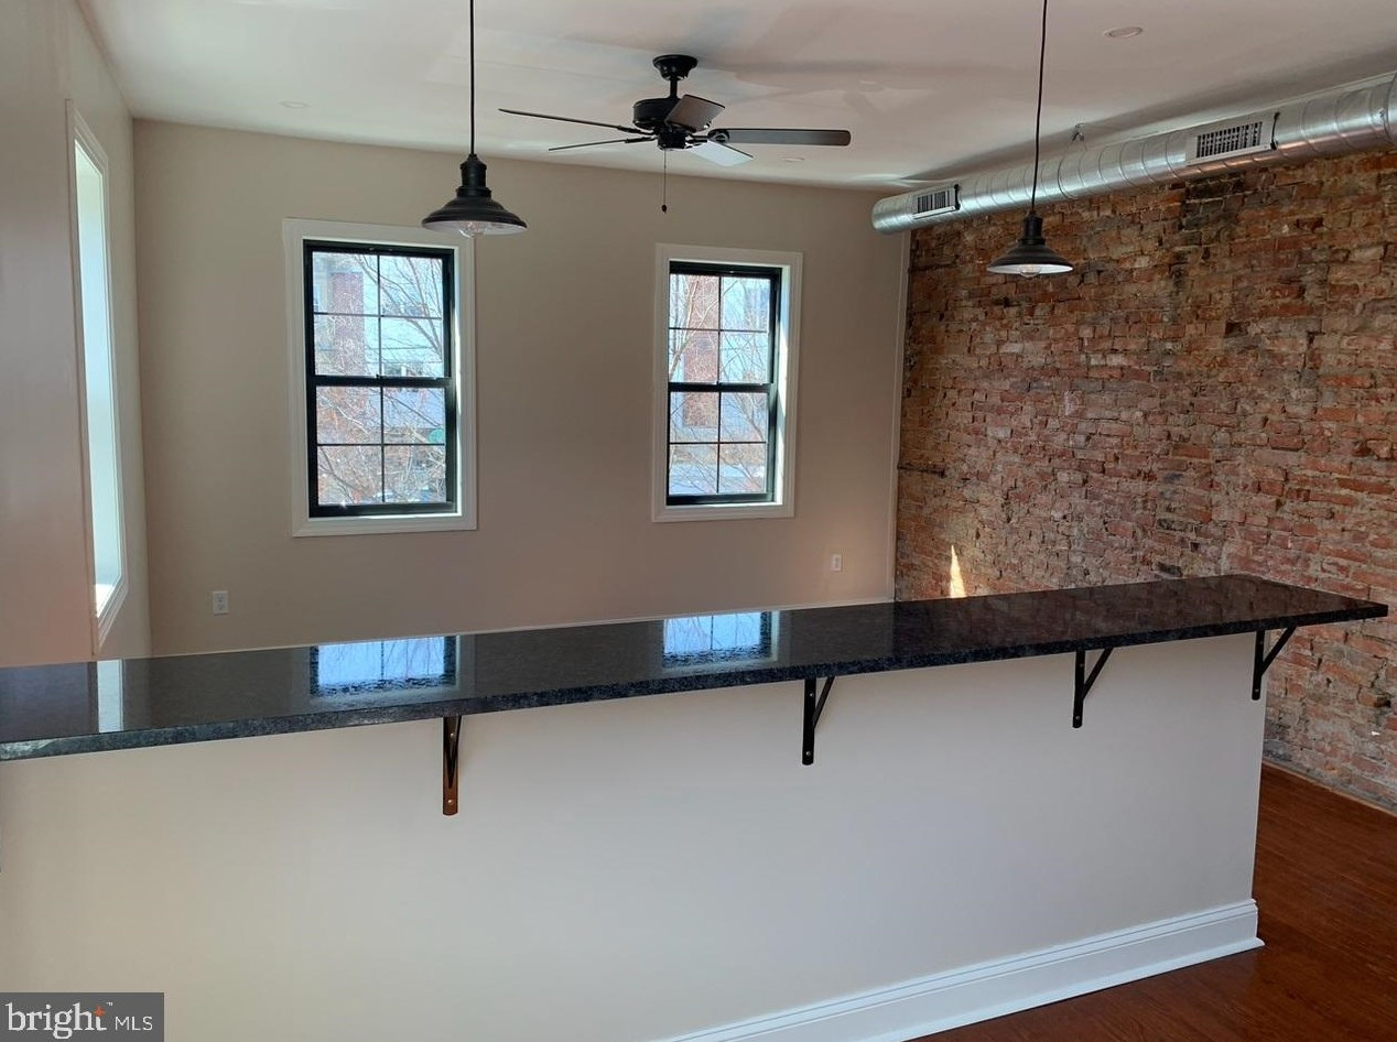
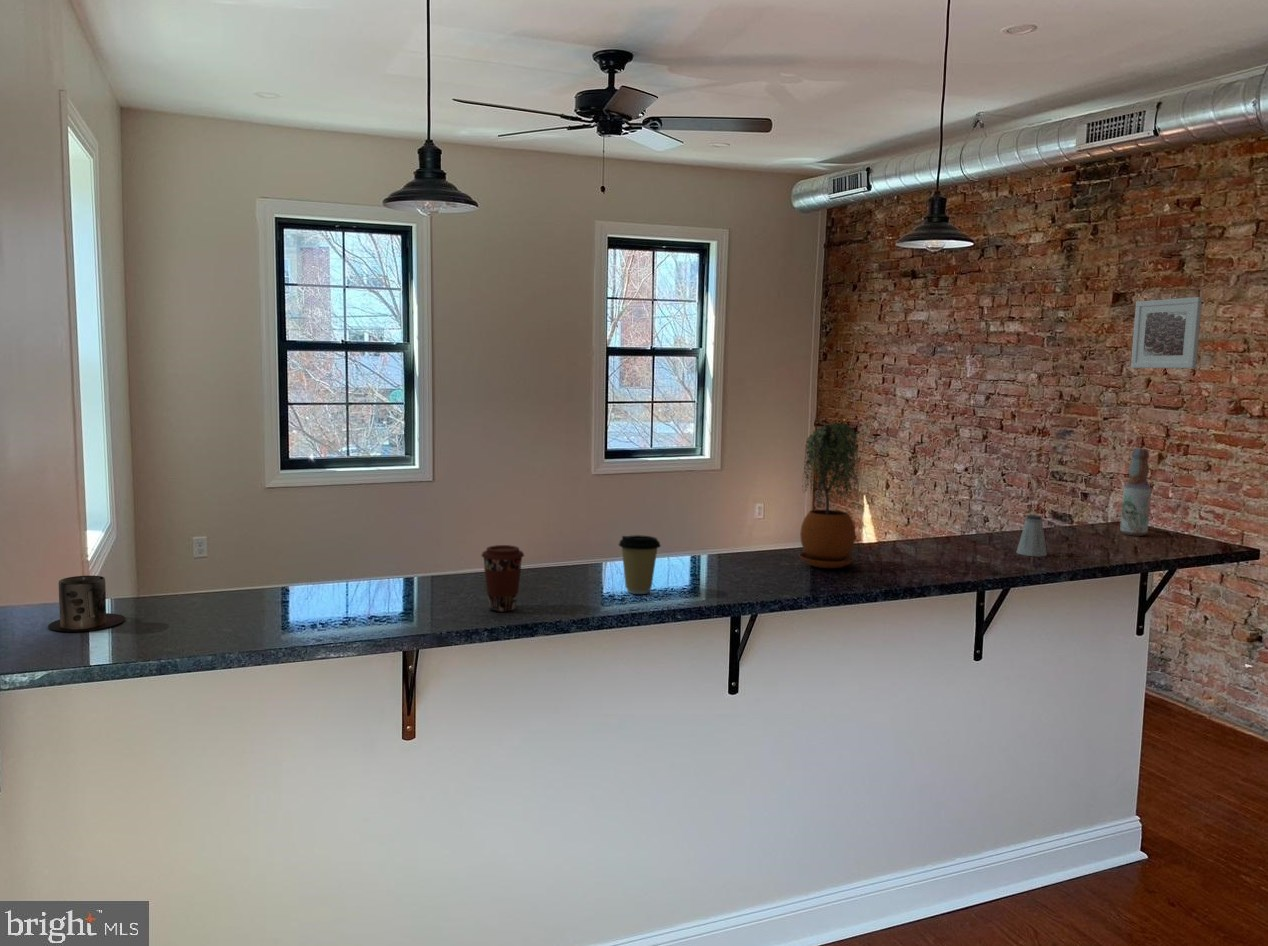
+ saltshaker [1016,514,1048,558]
+ bottle [1119,447,1152,537]
+ potted plant [797,422,860,569]
+ coffee cup [480,544,525,612]
+ coffee cup [618,534,662,595]
+ mug [47,575,126,632]
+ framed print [1130,296,1203,369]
